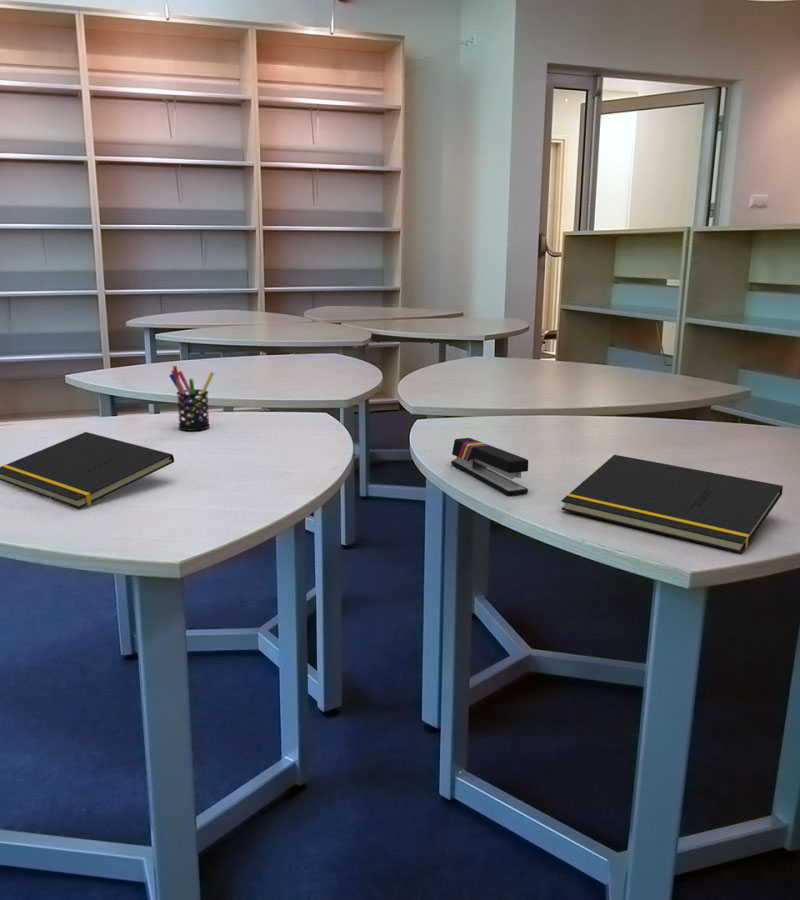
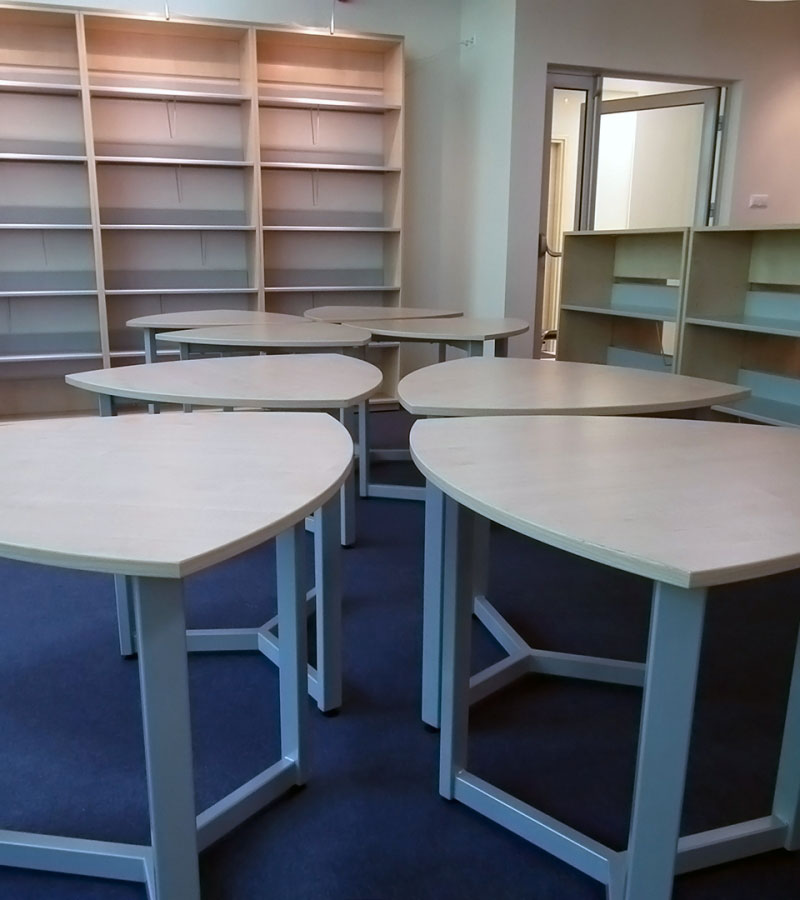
- pen holder [168,365,215,432]
- stapler [450,437,529,496]
- notepad [0,431,175,510]
- notepad [560,454,784,554]
